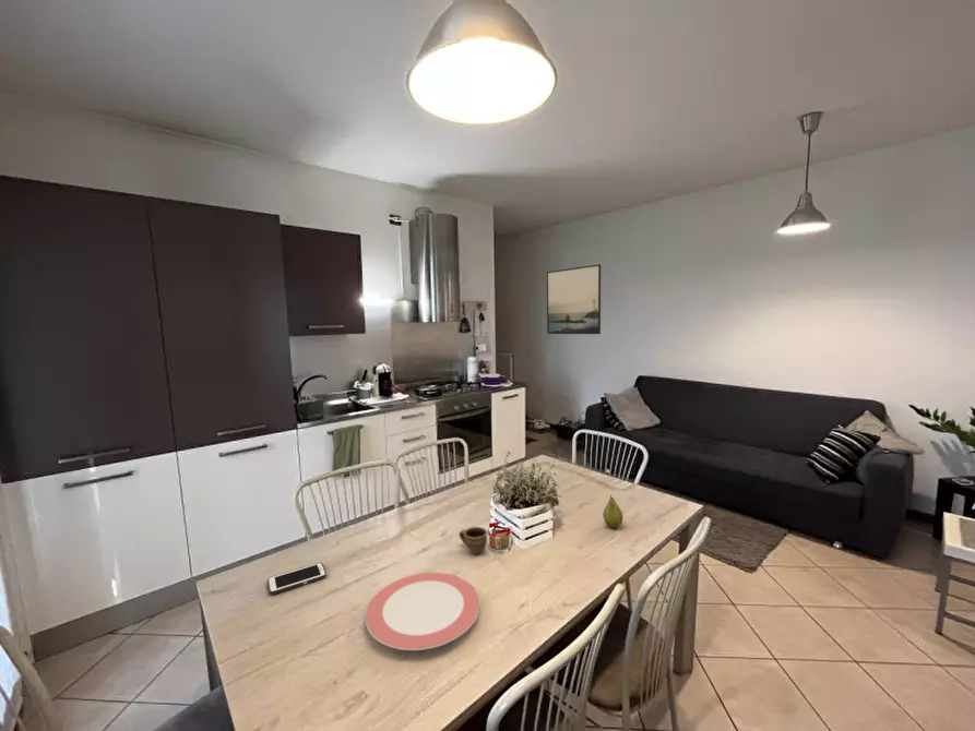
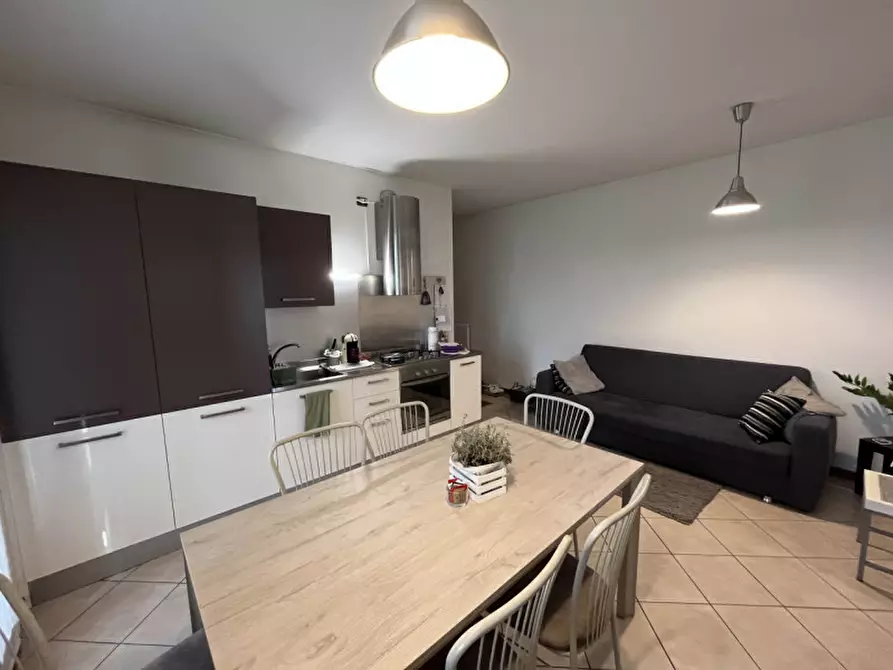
- plate [365,572,481,651]
- cell phone [266,562,328,596]
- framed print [546,263,602,335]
- fruit [602,494,623,529]
- cup [457,526,488,555]
